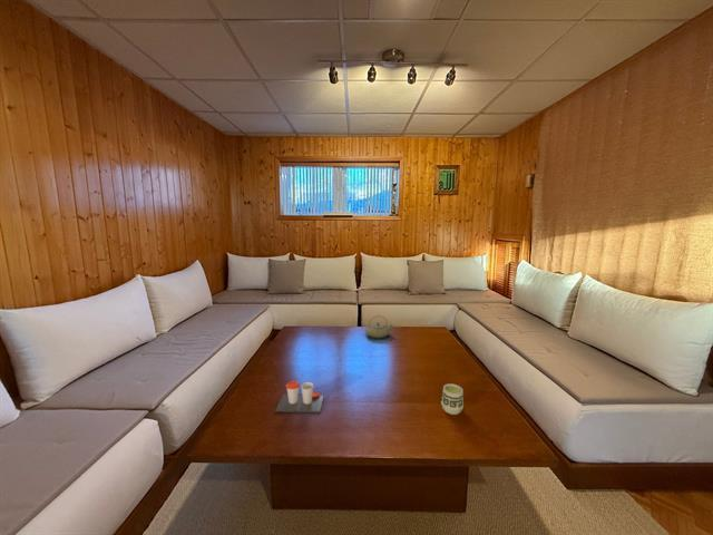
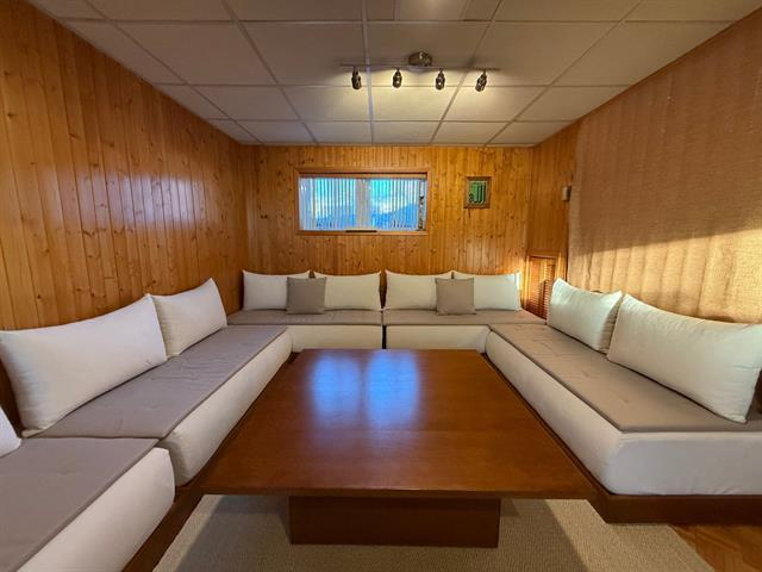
- cup [274,380,325,414]
- cup [440,382,465,416]
- teapot [364,314,393,339]
